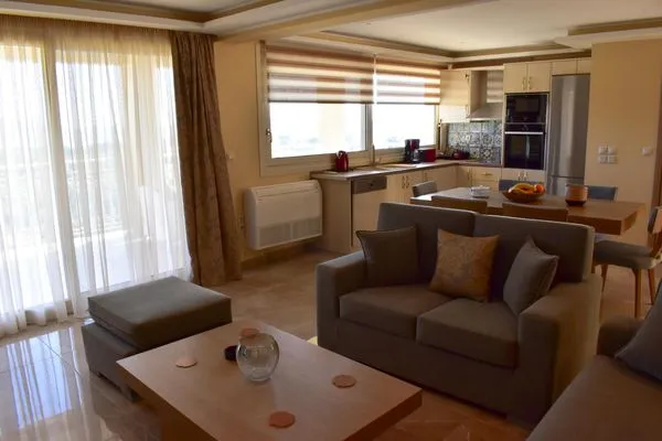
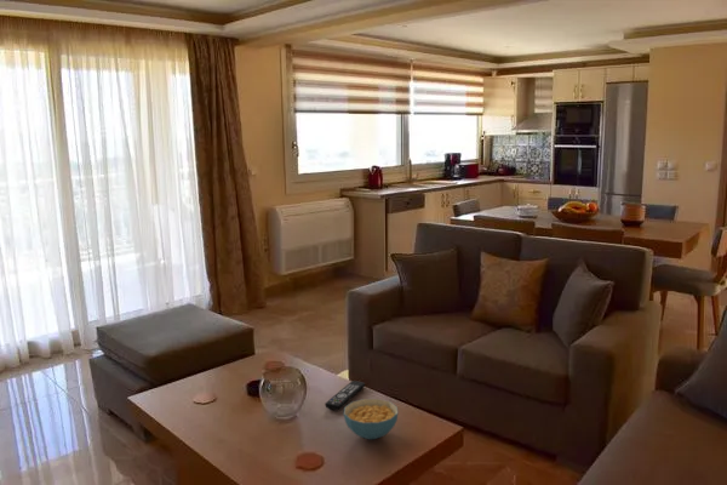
+ remote control [324,380,366,411]
+ cereal bowl [343,398,399,440]
